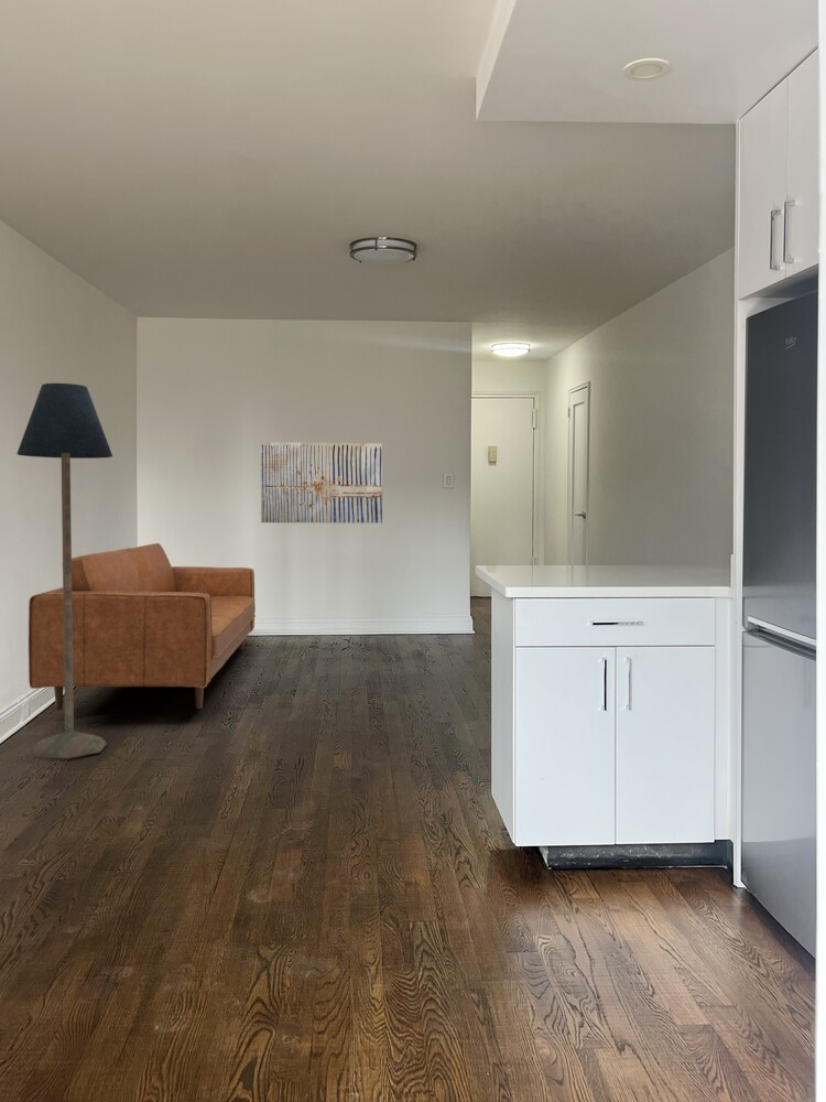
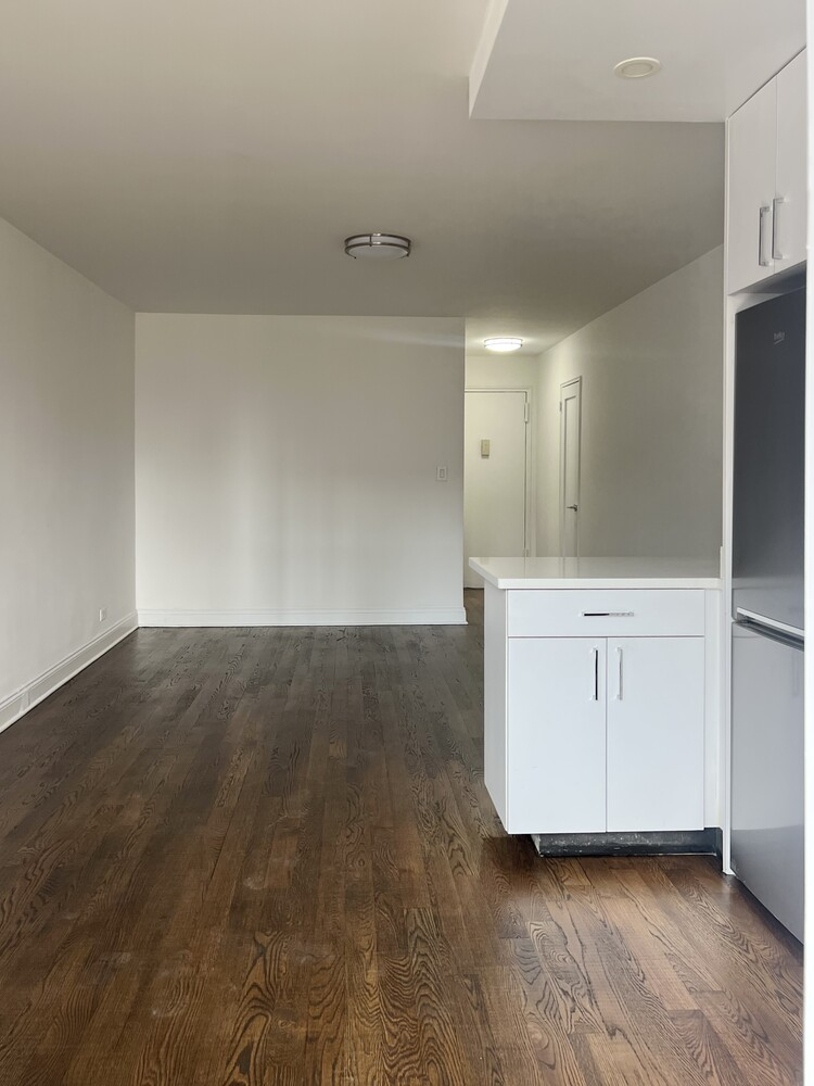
- wall art [260,441,383,525]
- floor lamp [17,382,113,759]
- sofa [28,542,257,712]
